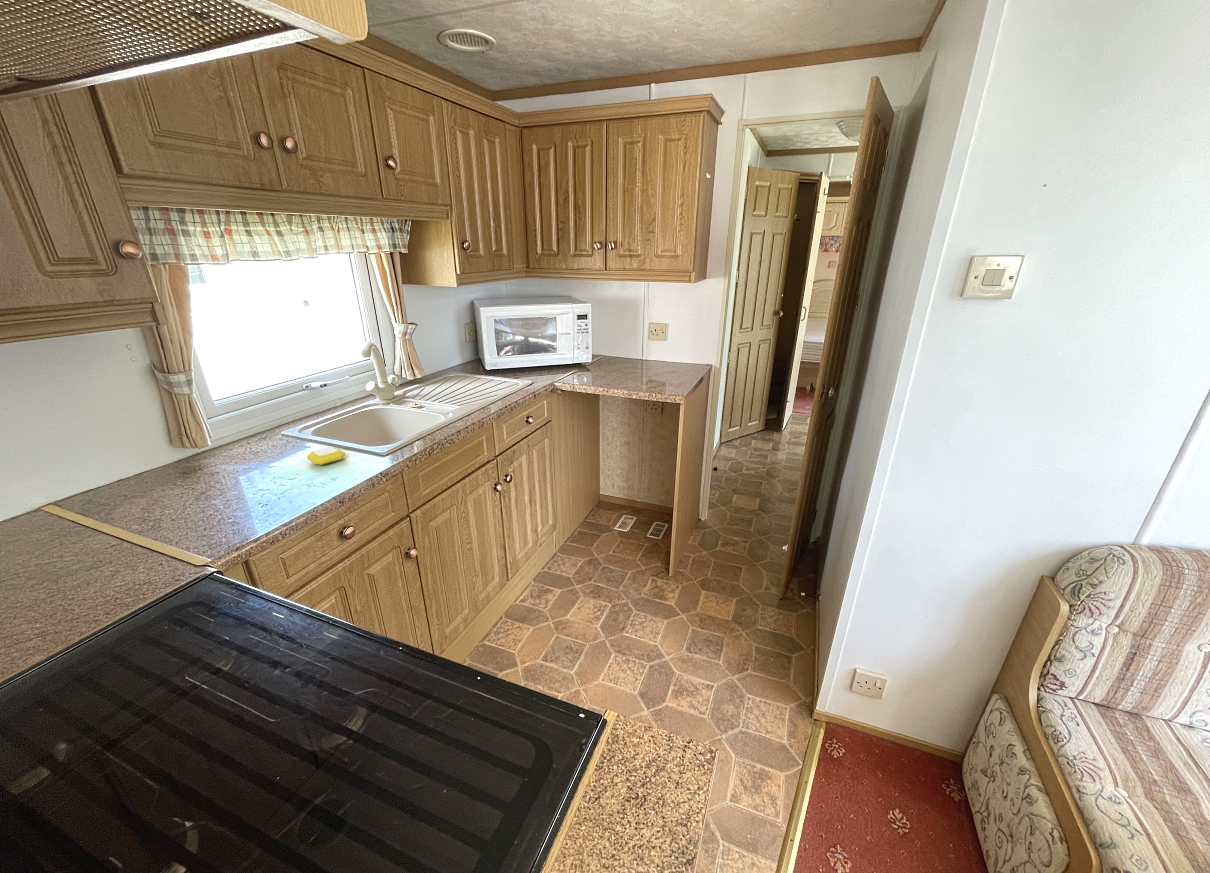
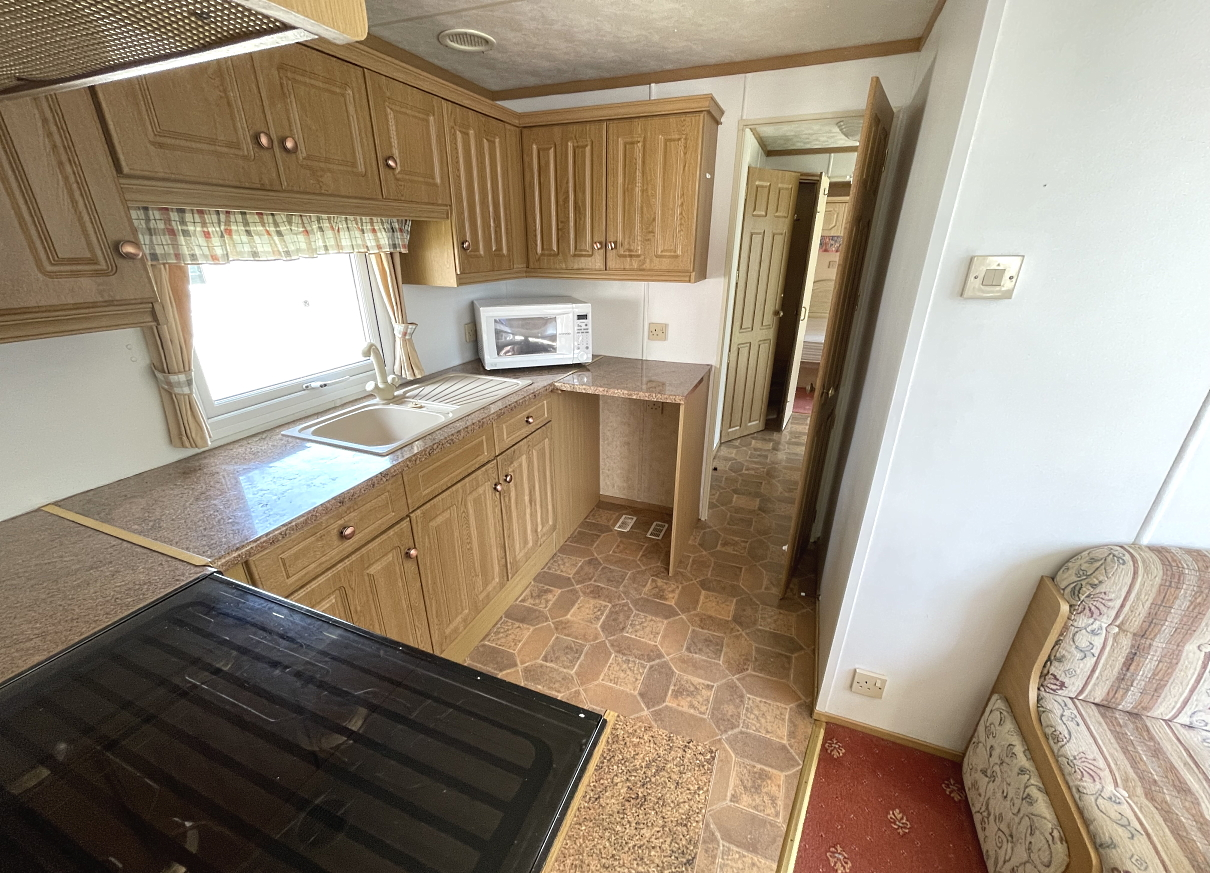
- soap bar [306,446,346,466]
